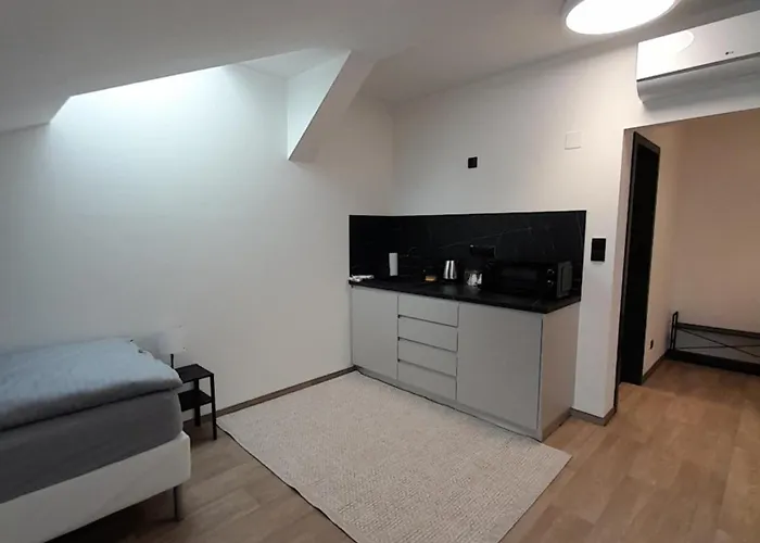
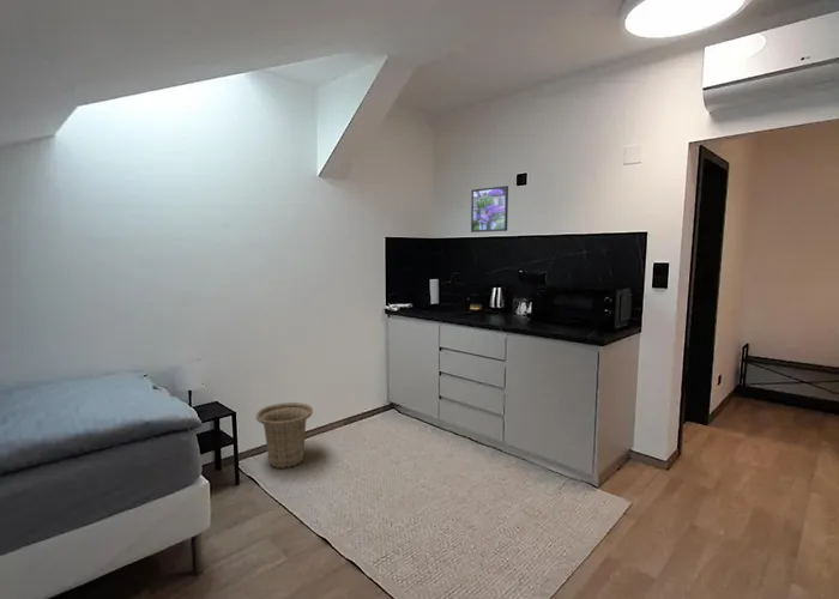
+ basket [255,401,314,470]
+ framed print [470,184,509,234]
